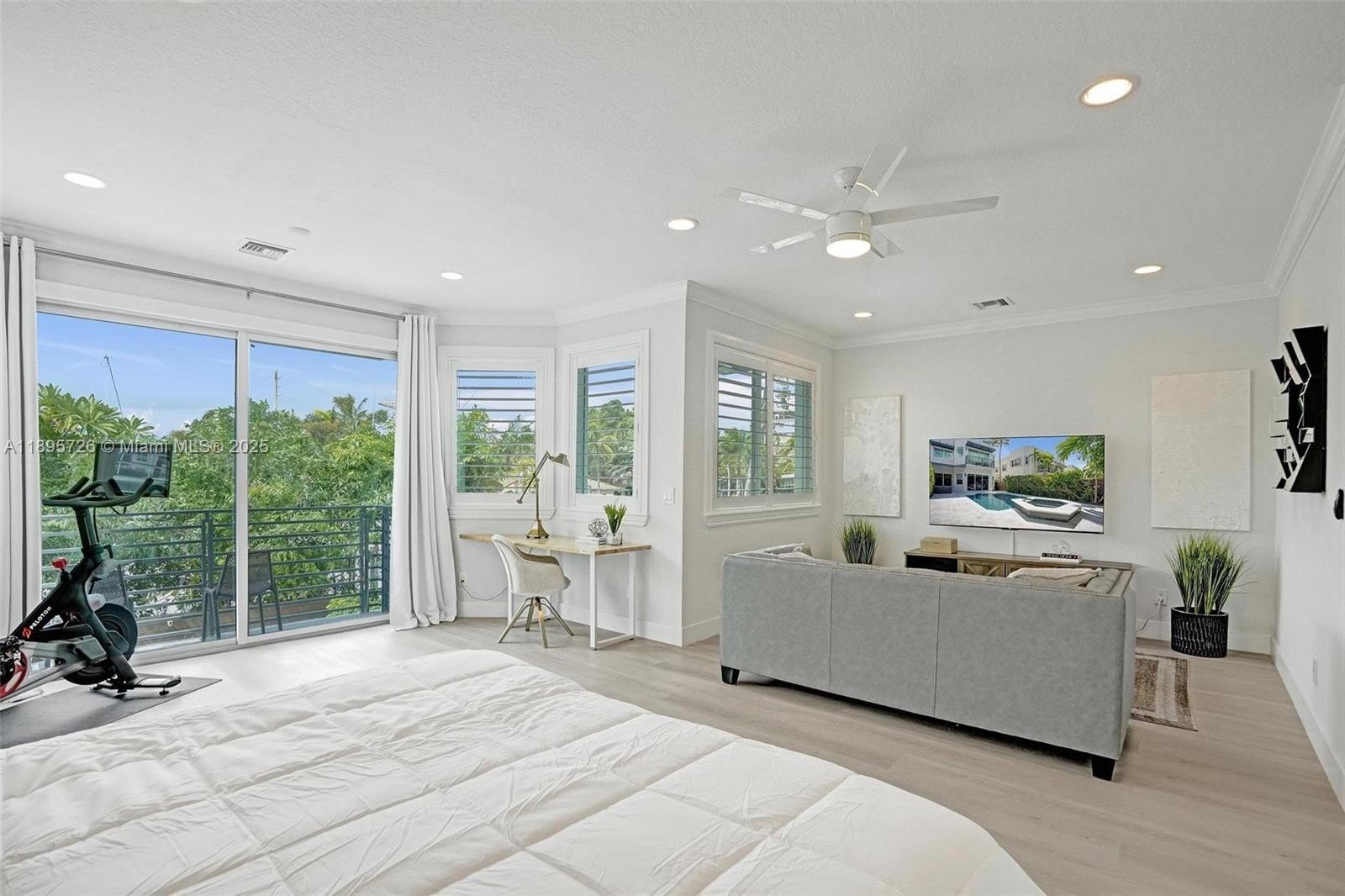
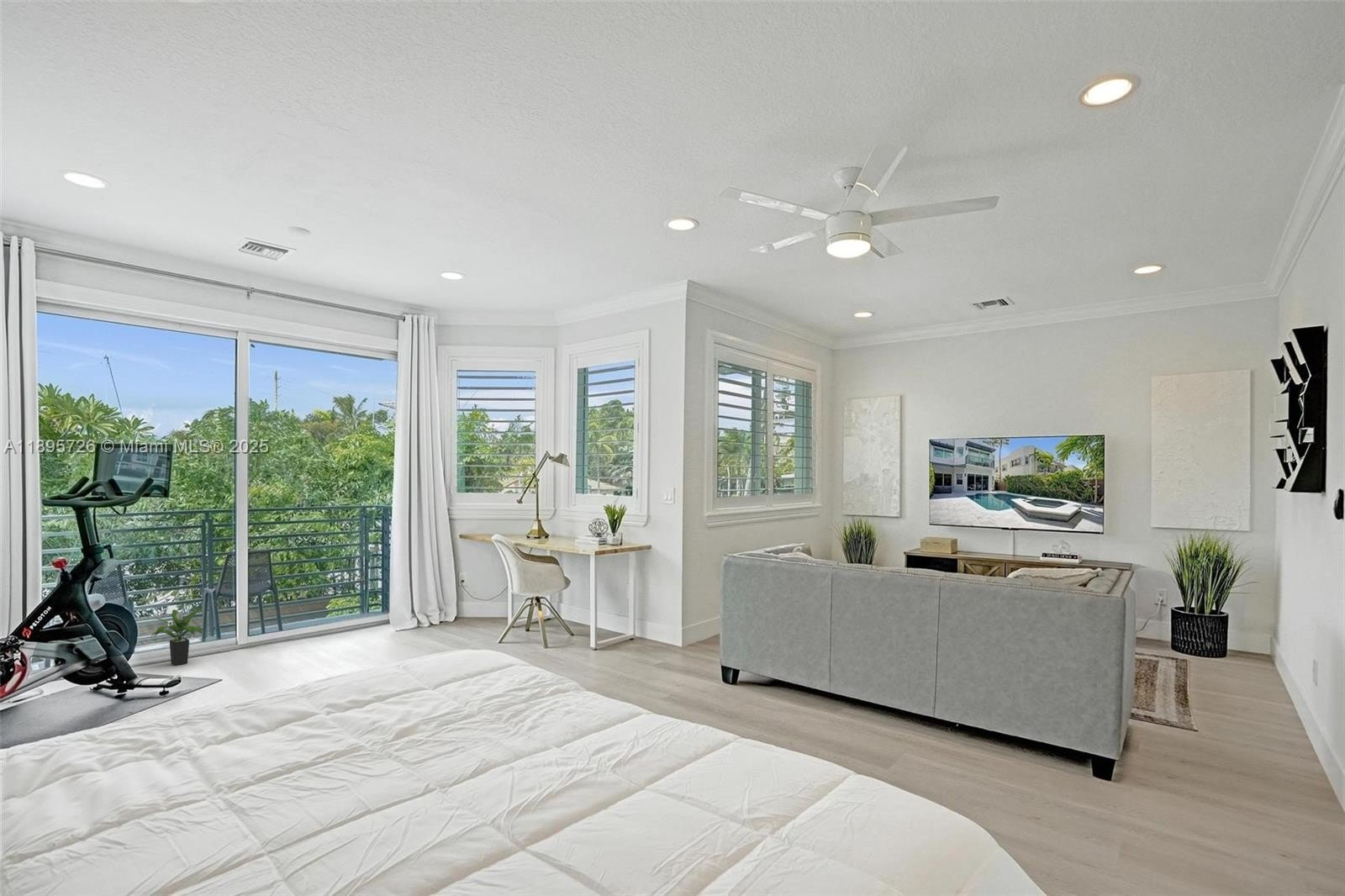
+ potted plant [150,607,203,667]
